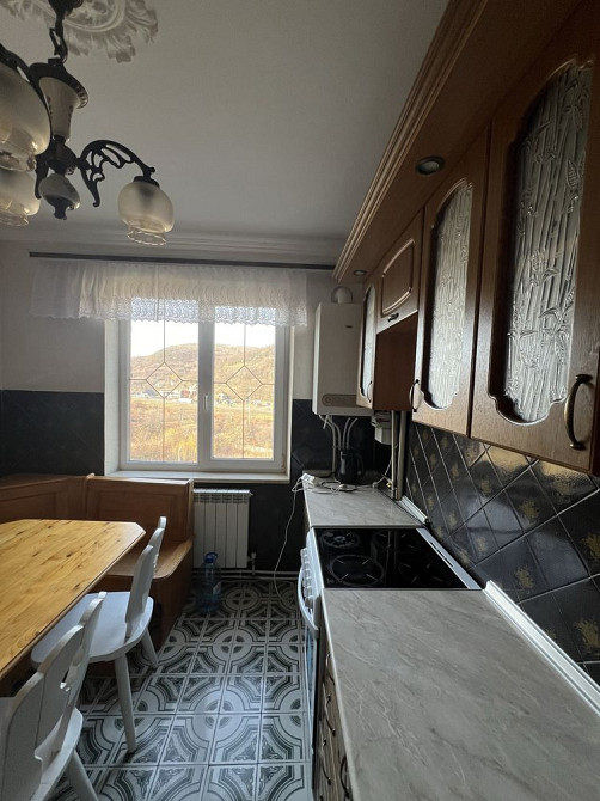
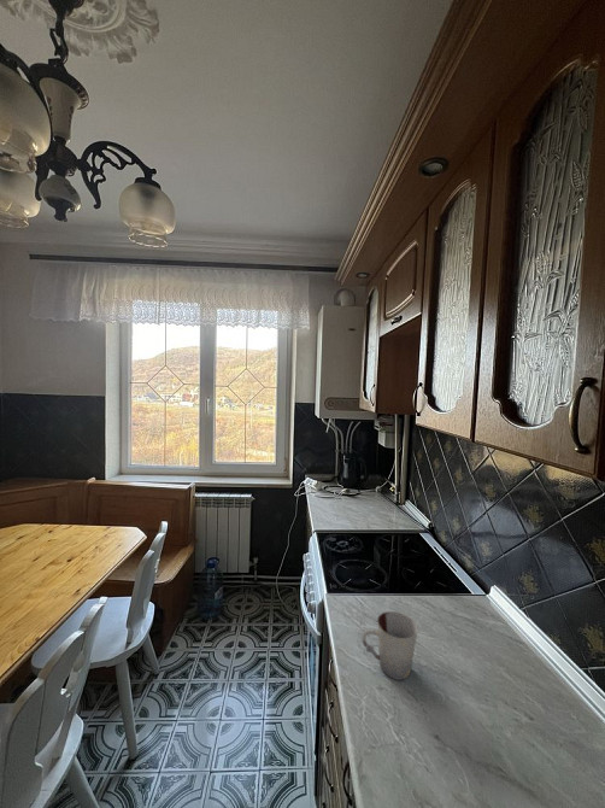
+ cup [362,610,419,681]
